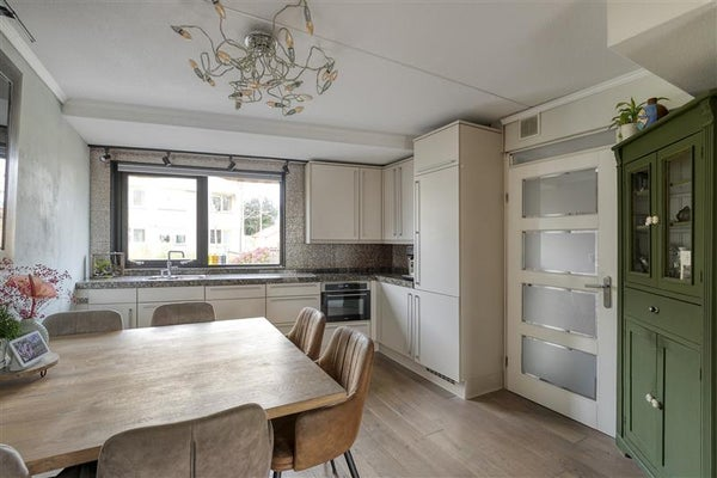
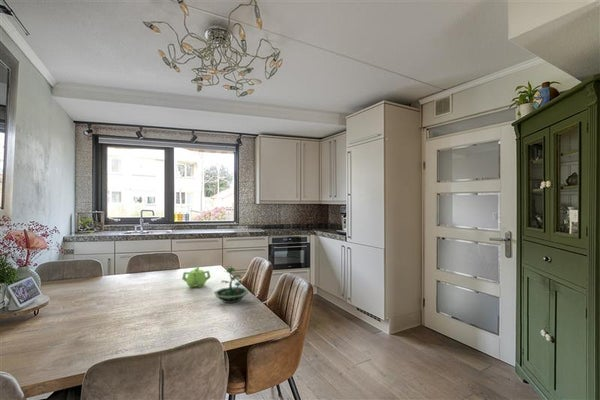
+ teapot [181,265,211,289]
+ terrarium [213,265,250,304]
